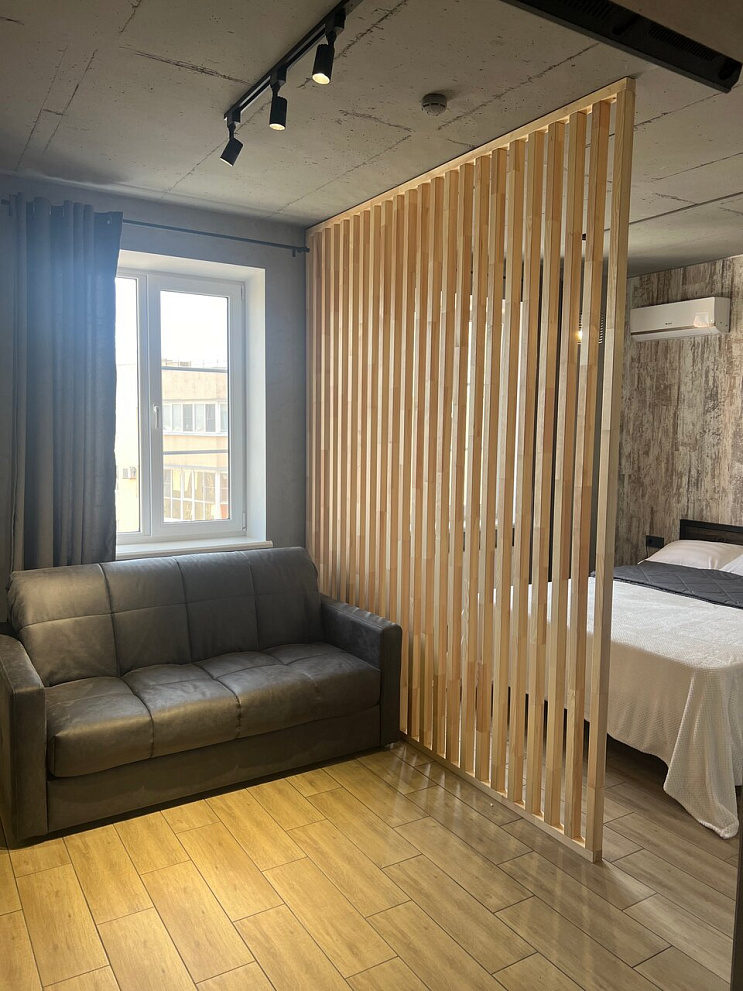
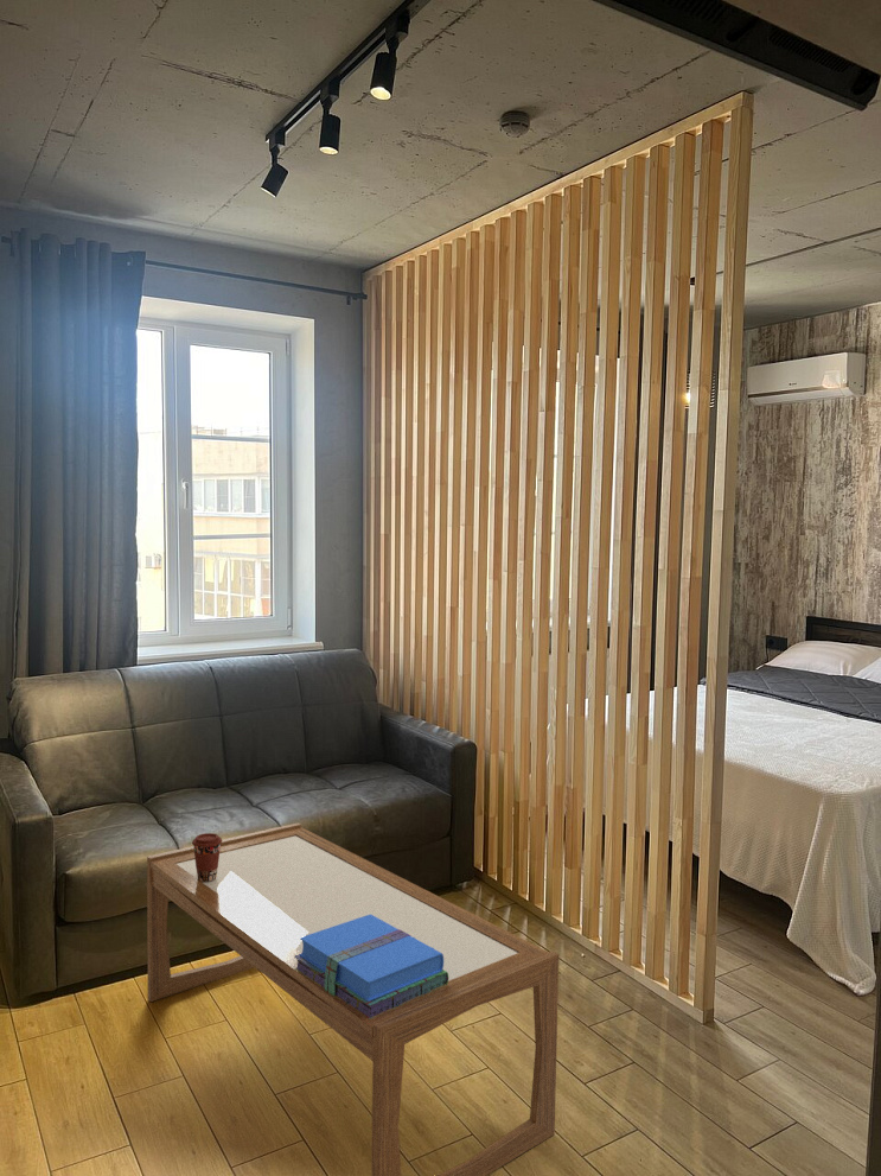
+ coffee table [146,822,560,1176]
+ coffee cup [191,832,223,882]
+ books [294,915,448,1019]
